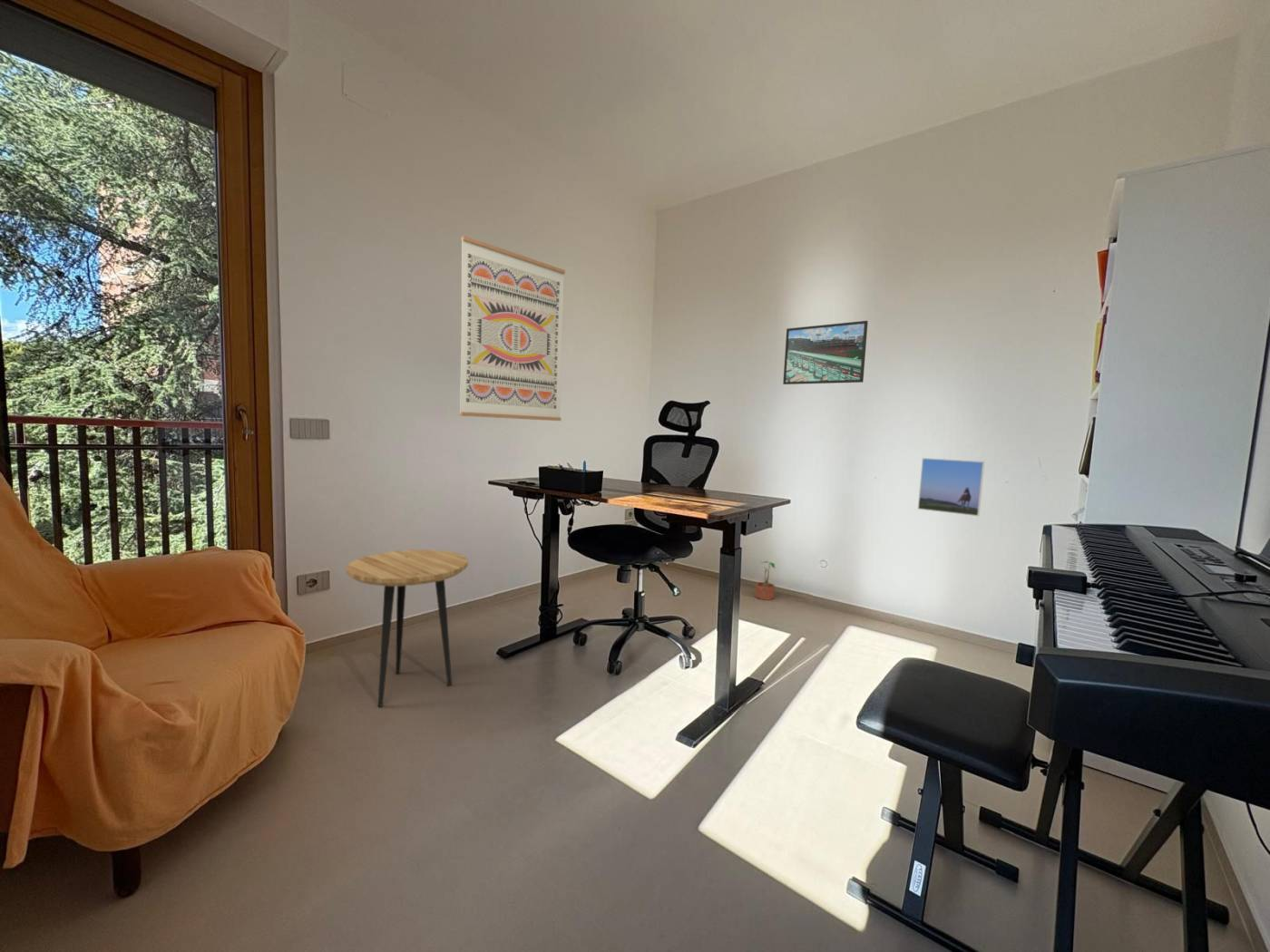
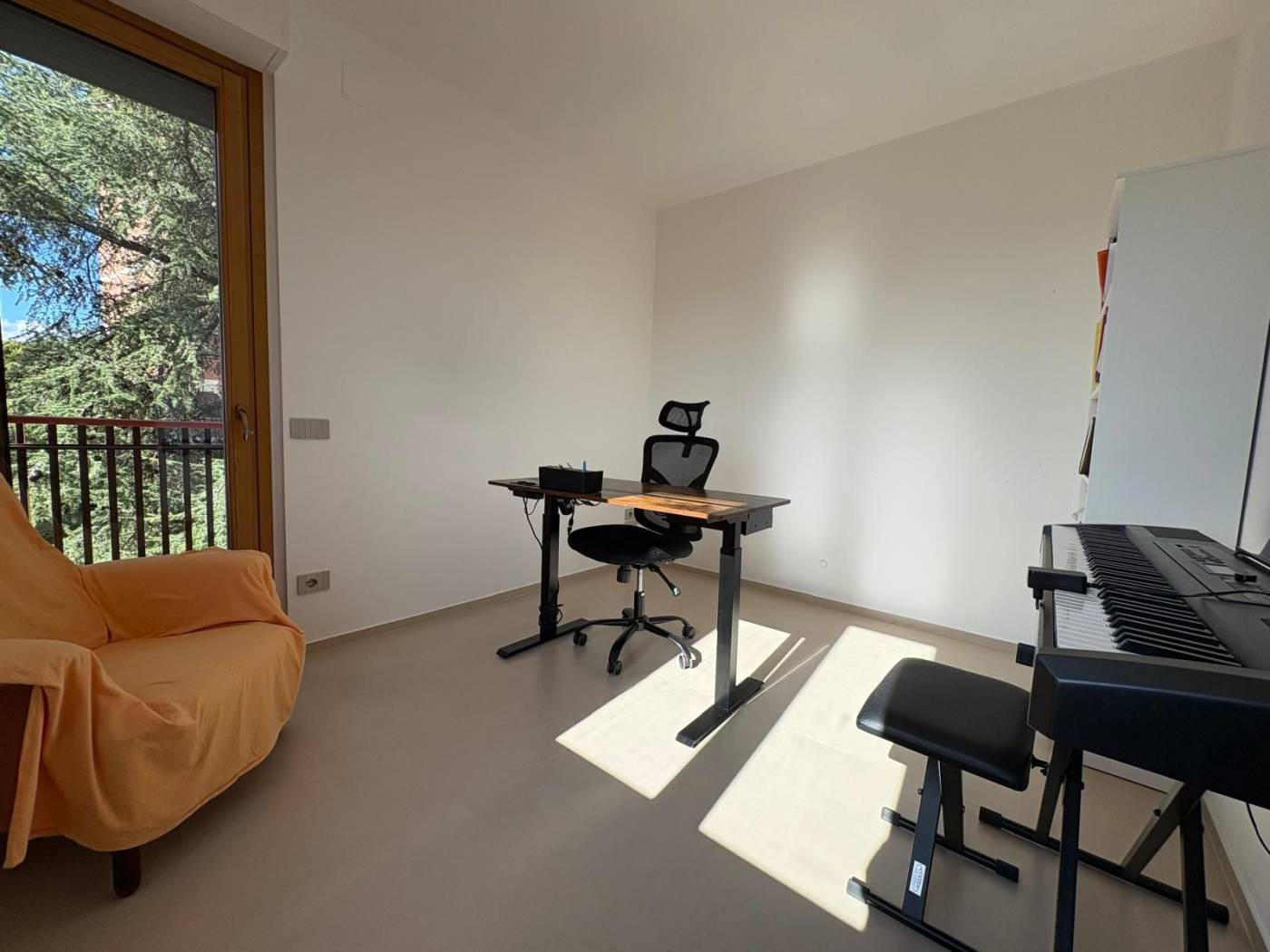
- potted plant [754,560,777,601]
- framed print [782,320,869,385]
- wall art [458,235,566,422]
- side table [346,549,469,708]
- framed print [917,457,985,517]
